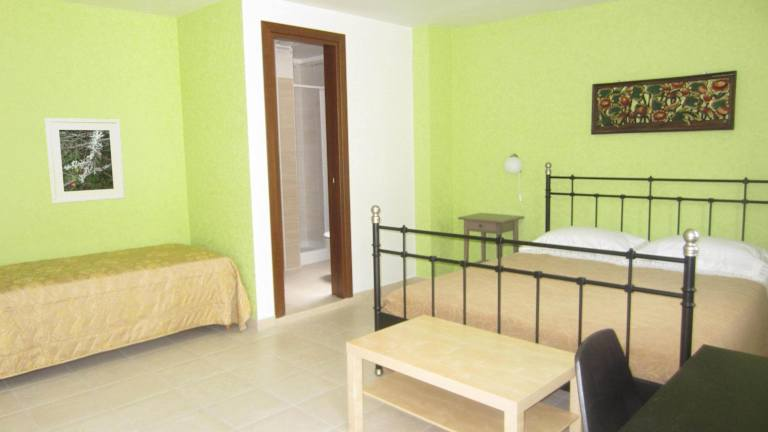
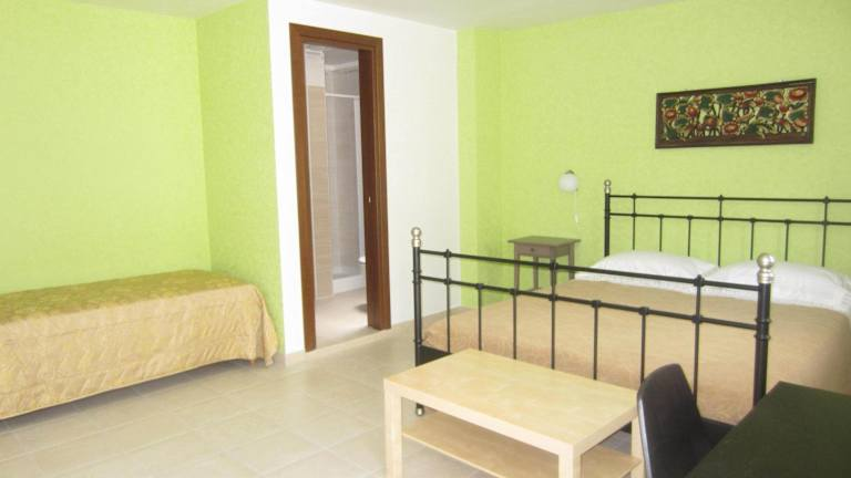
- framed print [44,117,126,205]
